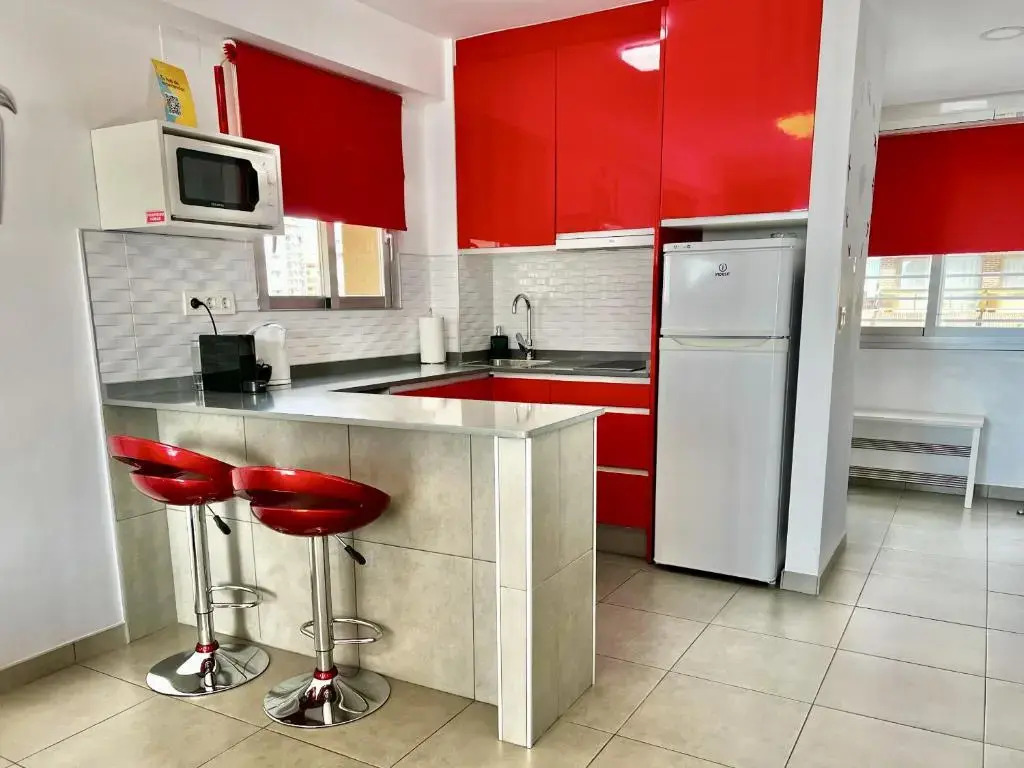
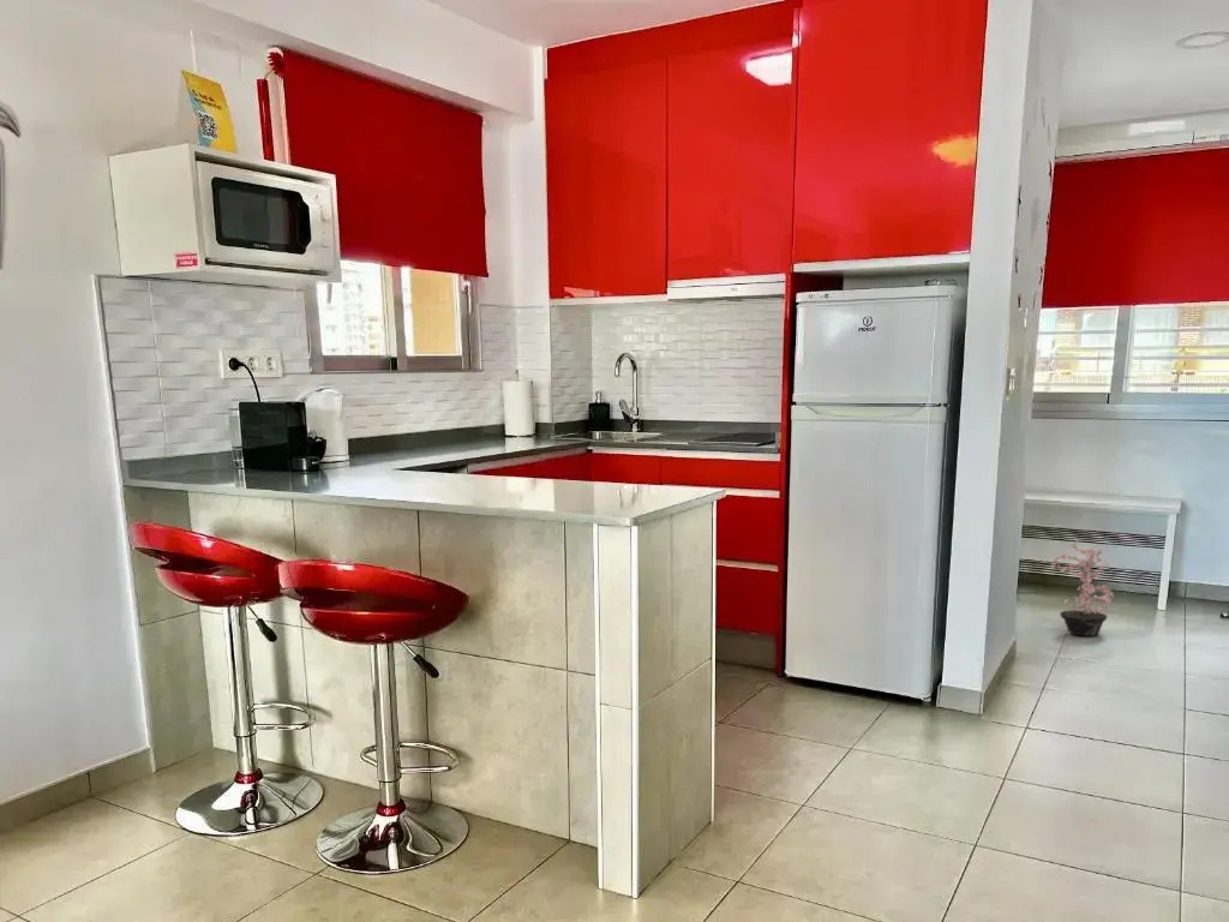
+ potted plant [1049,538,1115,637]
